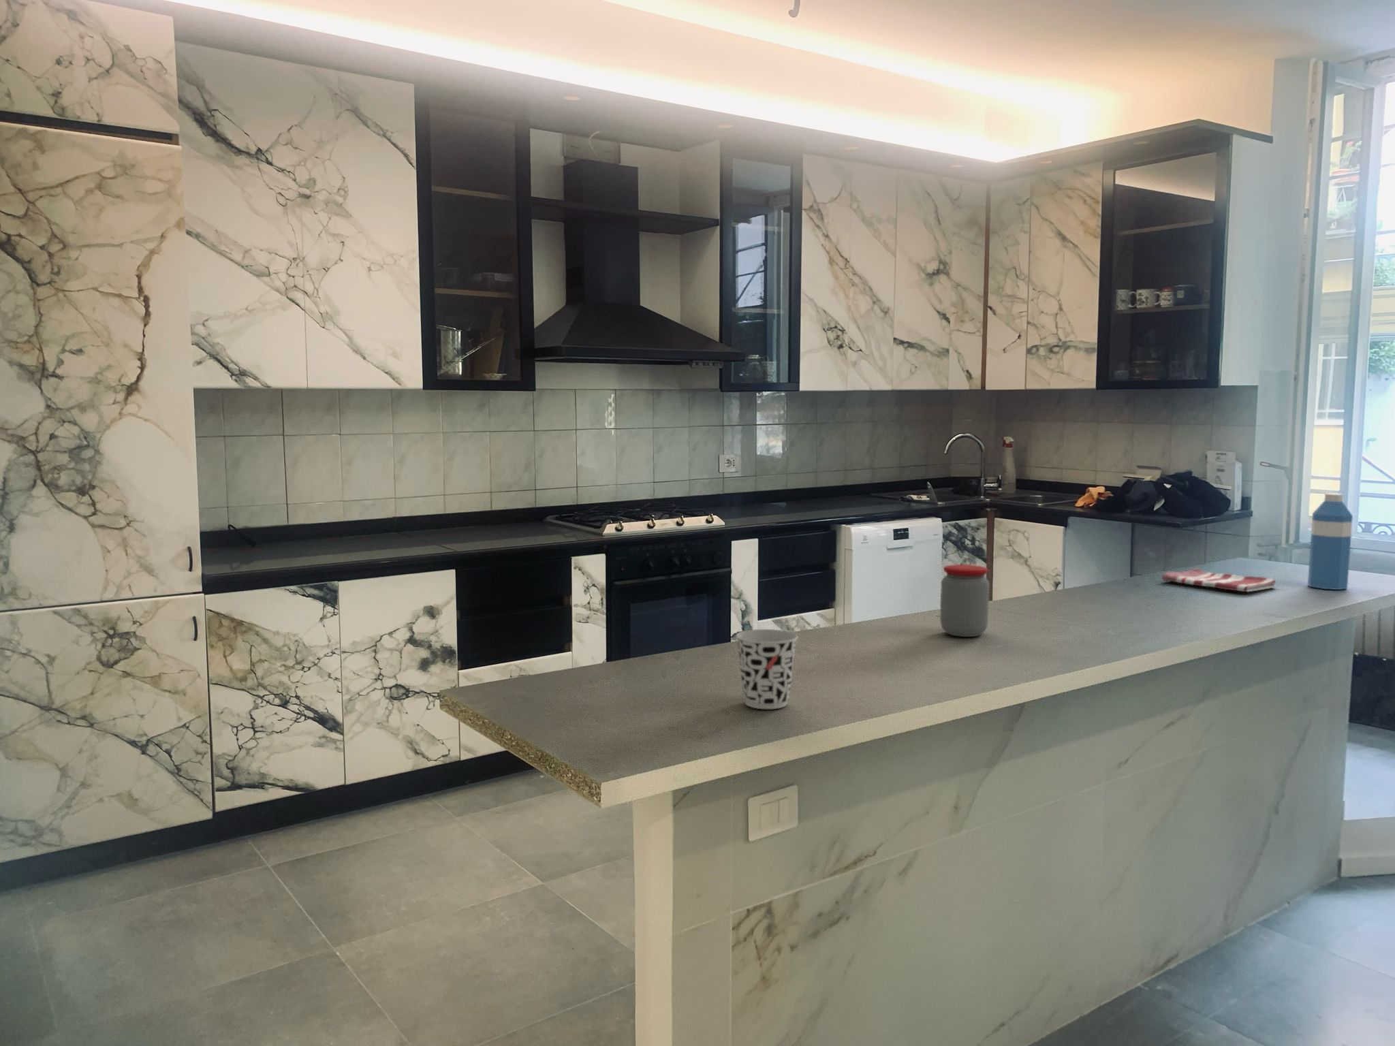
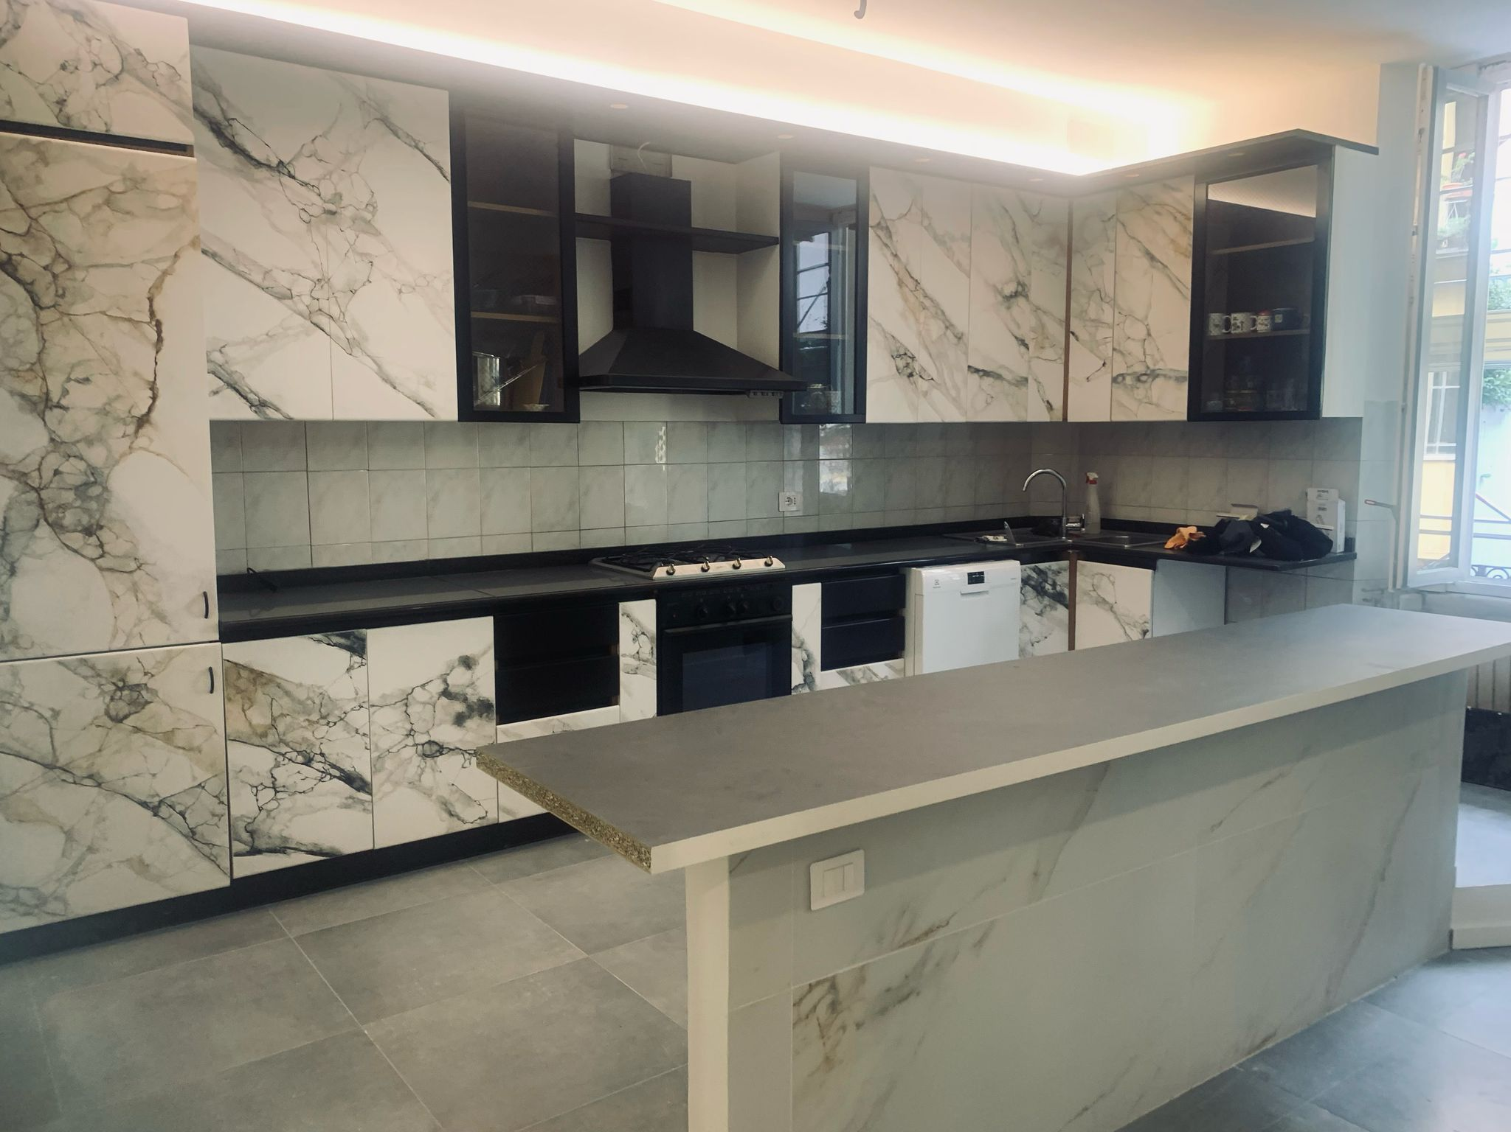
- jar [939,564,990,637]
- water bottle [1307,492,1353,590]
- cup [735,628,799,710]
- dish towel [1161,567,1277,592]
